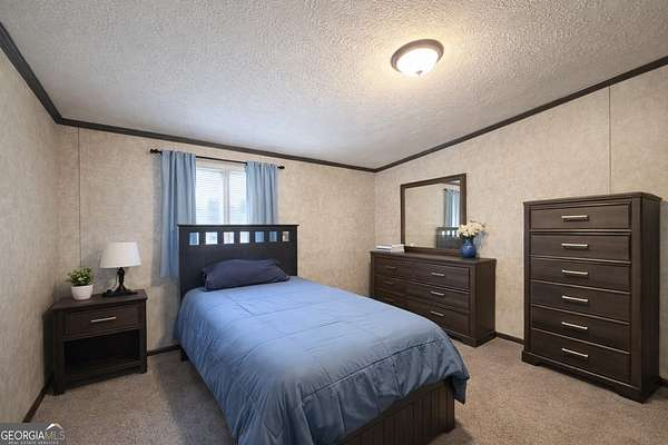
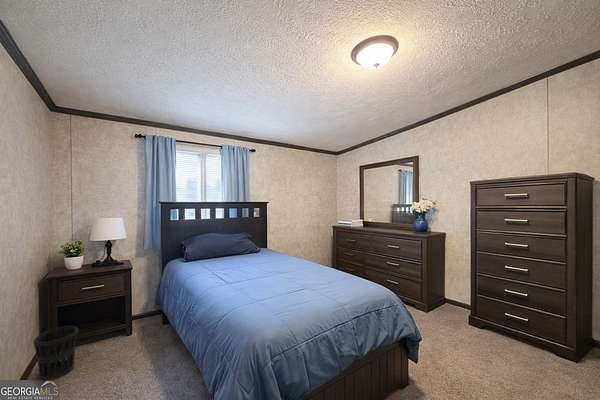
+ wastebasket [33,325,79,381]
